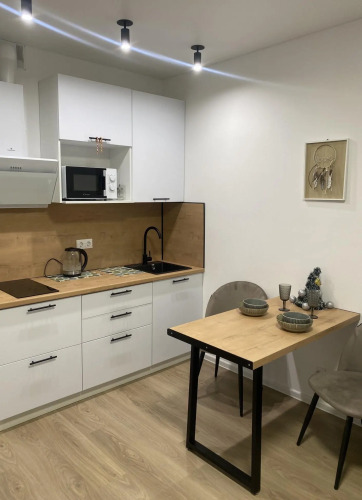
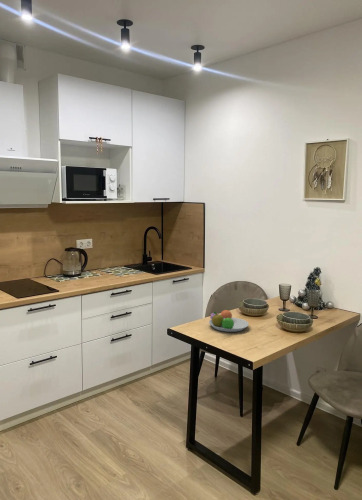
+ fruit bowl [208,309,250,333]
